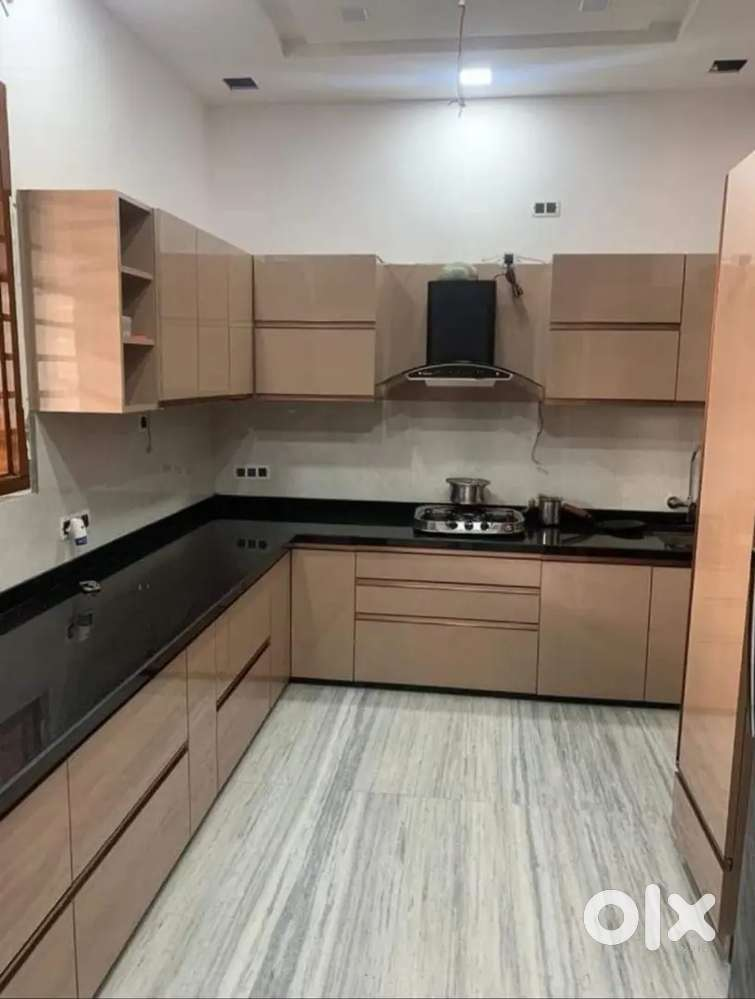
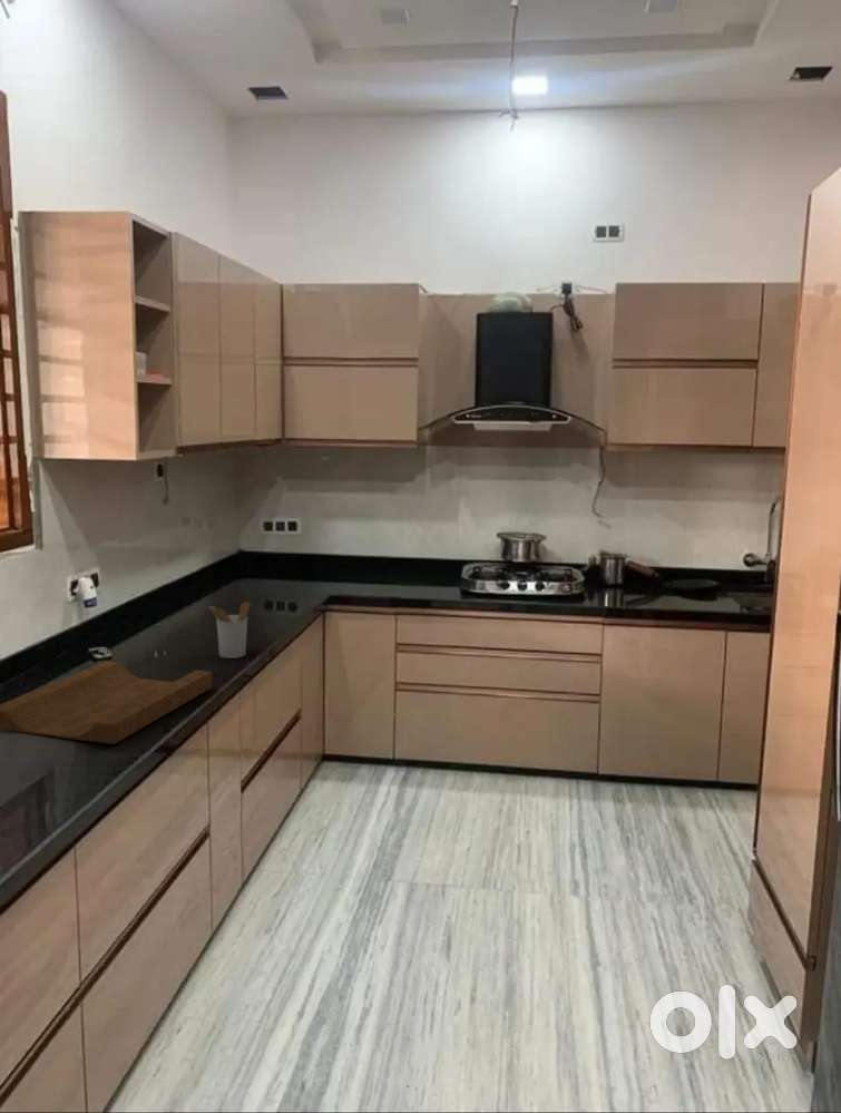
+ utensil holder [207,601,252,660]
+ cutting board [0,660,213,745]
